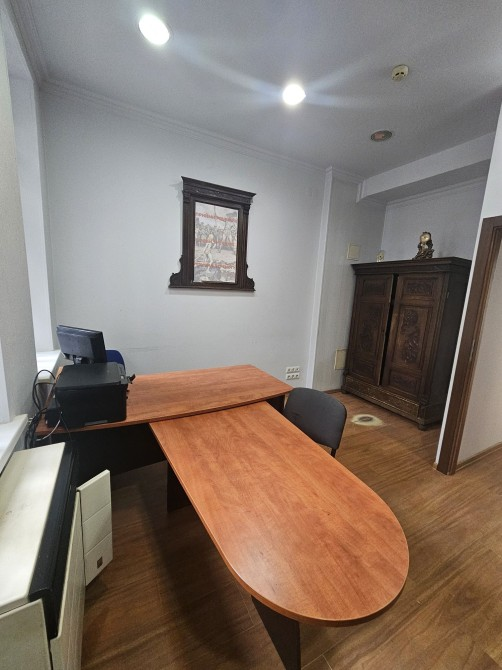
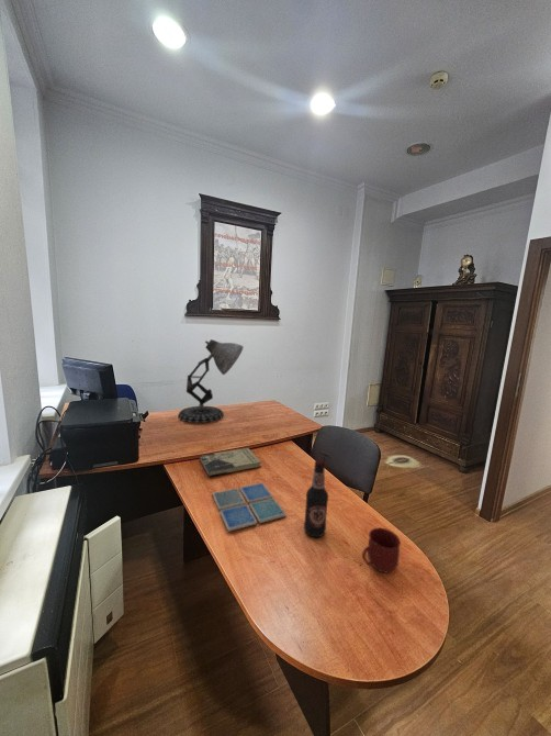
+ drink coaster [211,482,288,533]
+ desk lamp [177,338,245,424]
+ book [199,447,262,478]
+ mug [361,527,402,575]
+ bottle [303,459,329,538]
